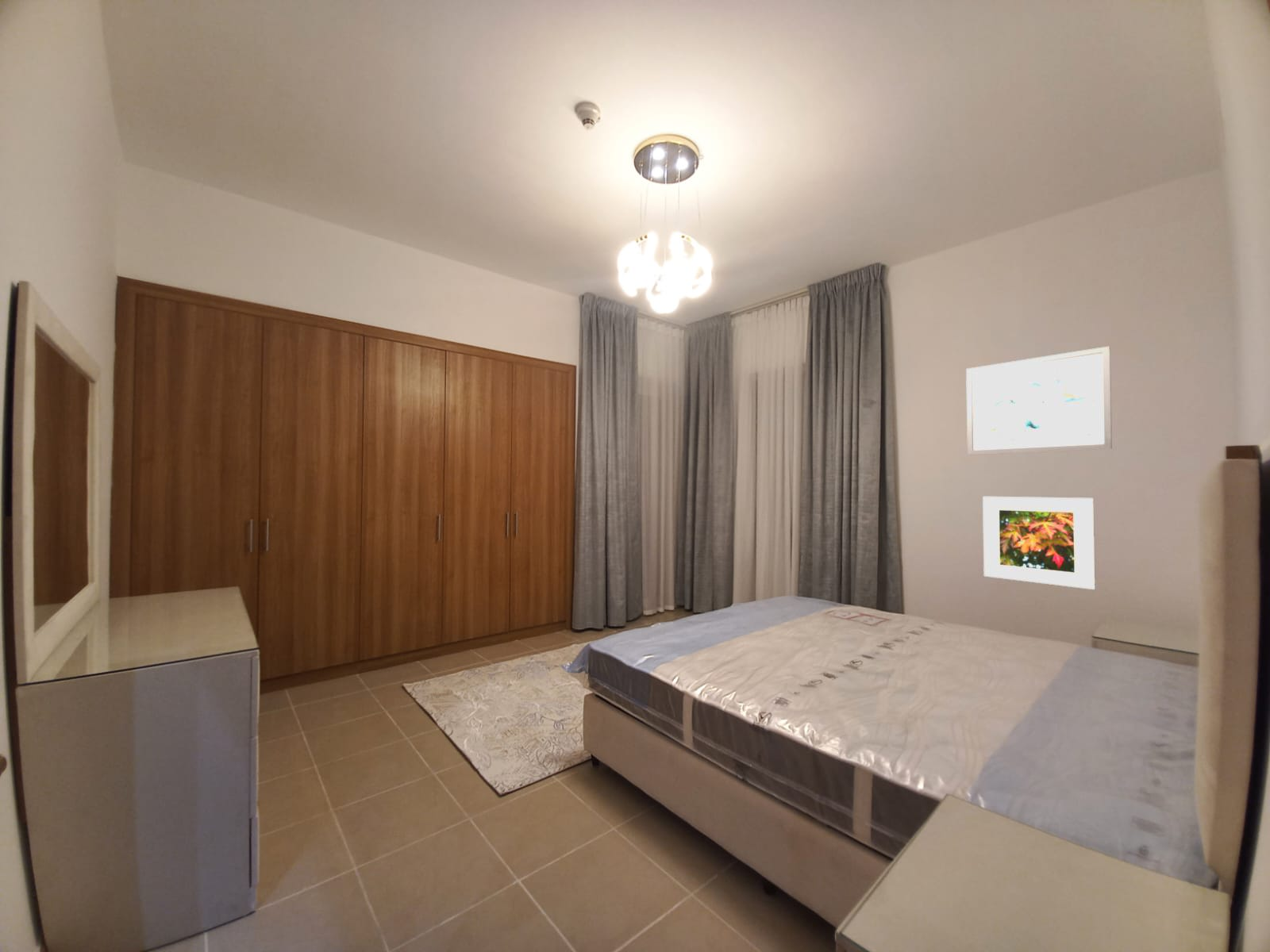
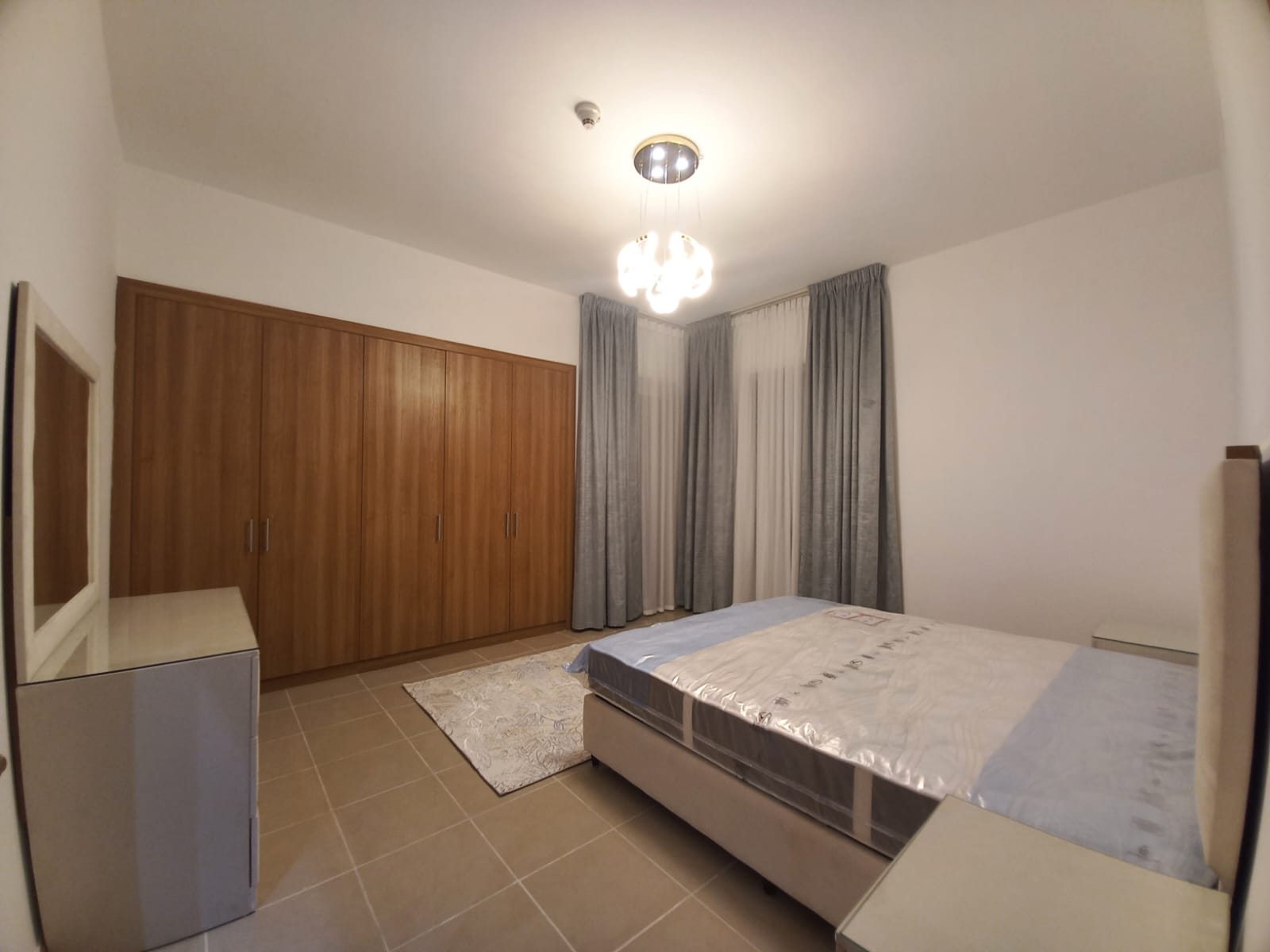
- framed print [982,496,1096,590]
- wall art [965,345,1113,455]
